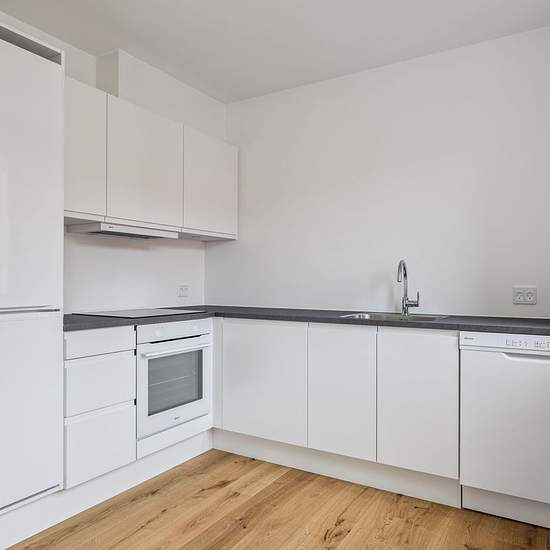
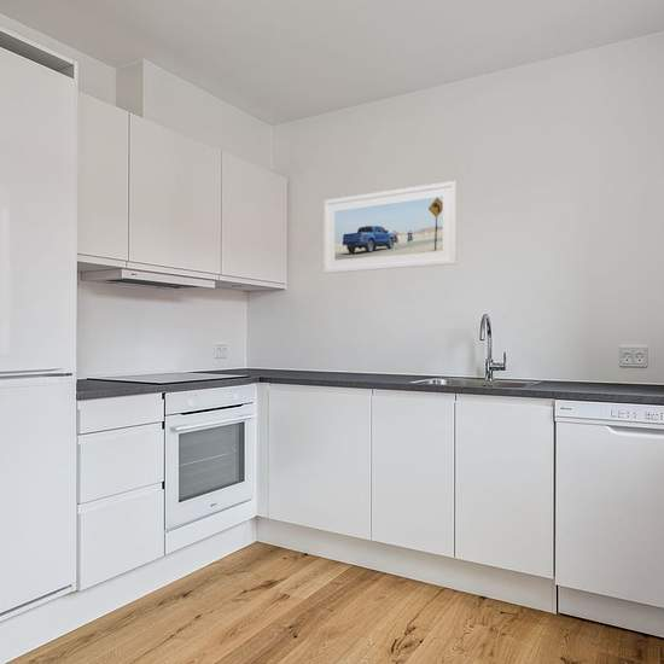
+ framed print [324,180,458,274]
